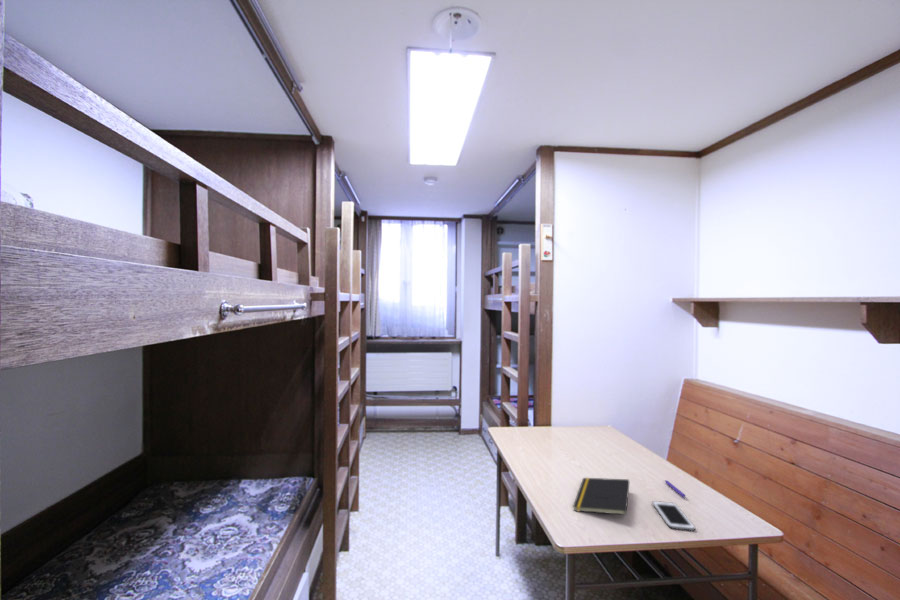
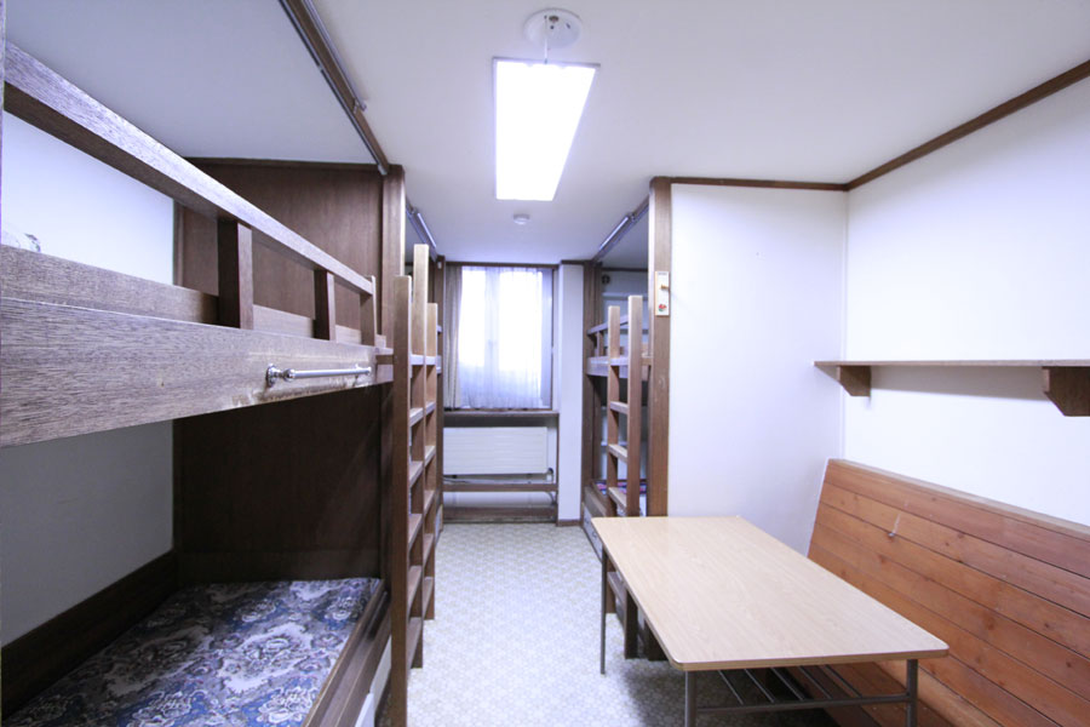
- pen [664,479,687,499]
- cell phone [651,500,696,532]
- notepad [572,477,630,516]
